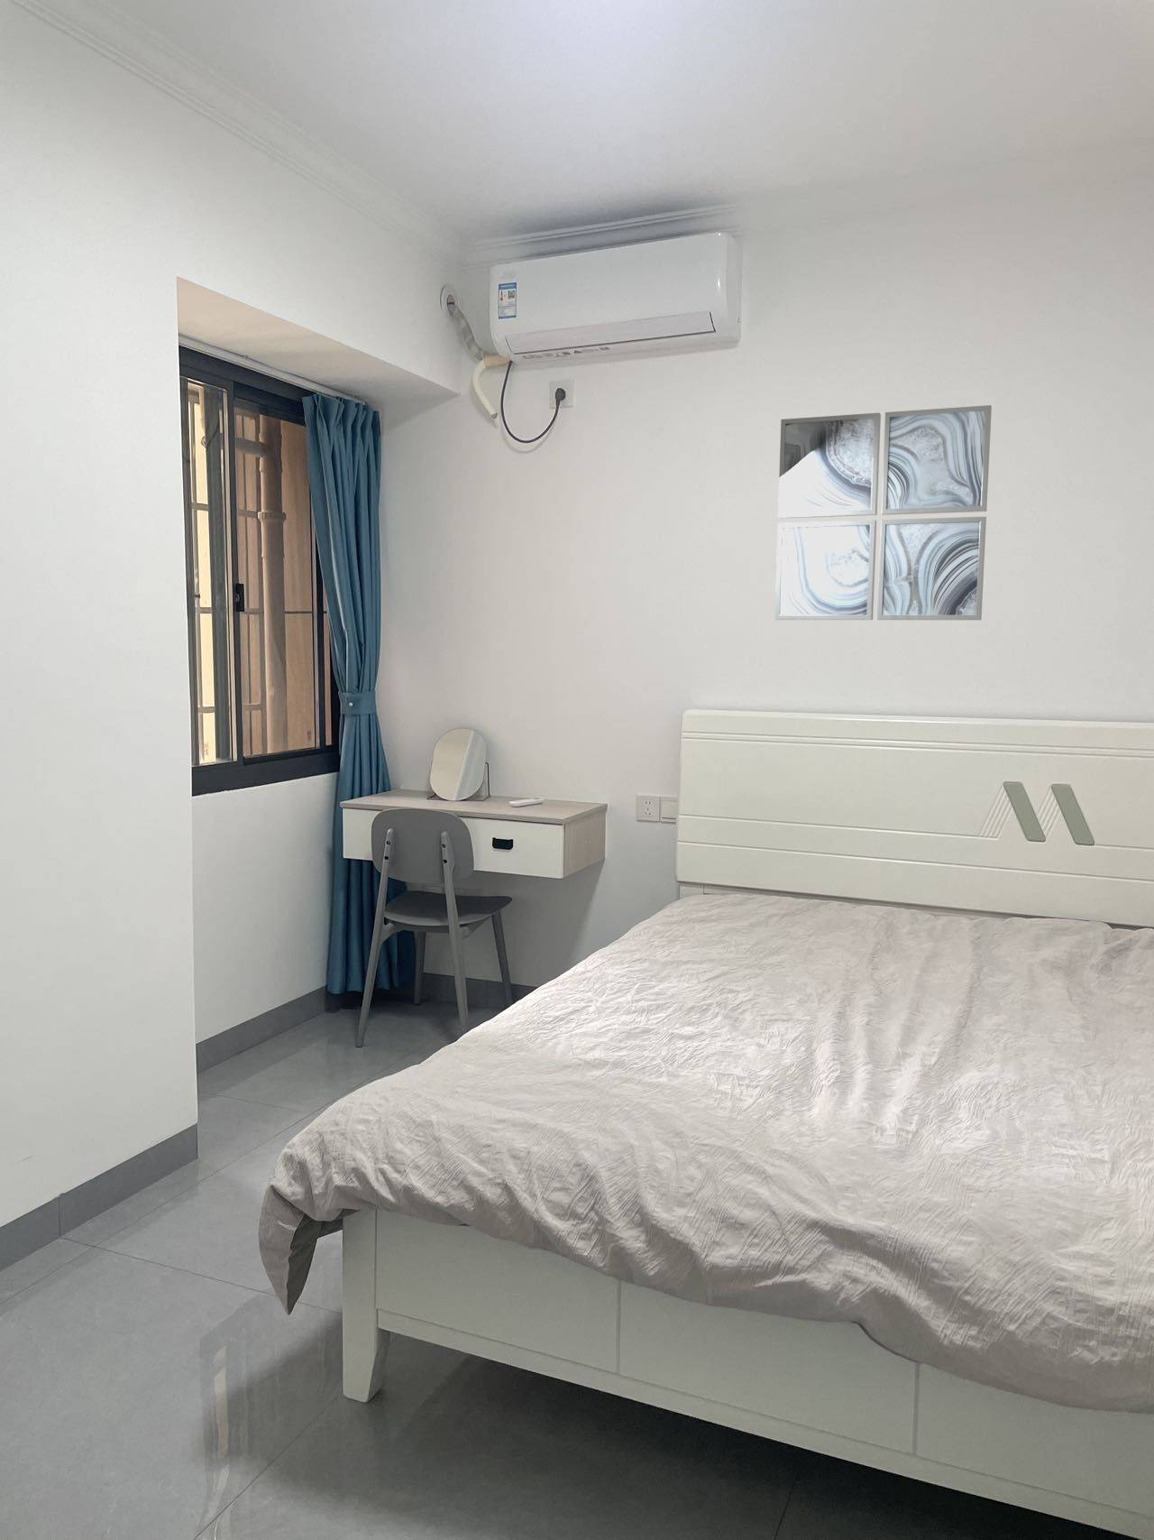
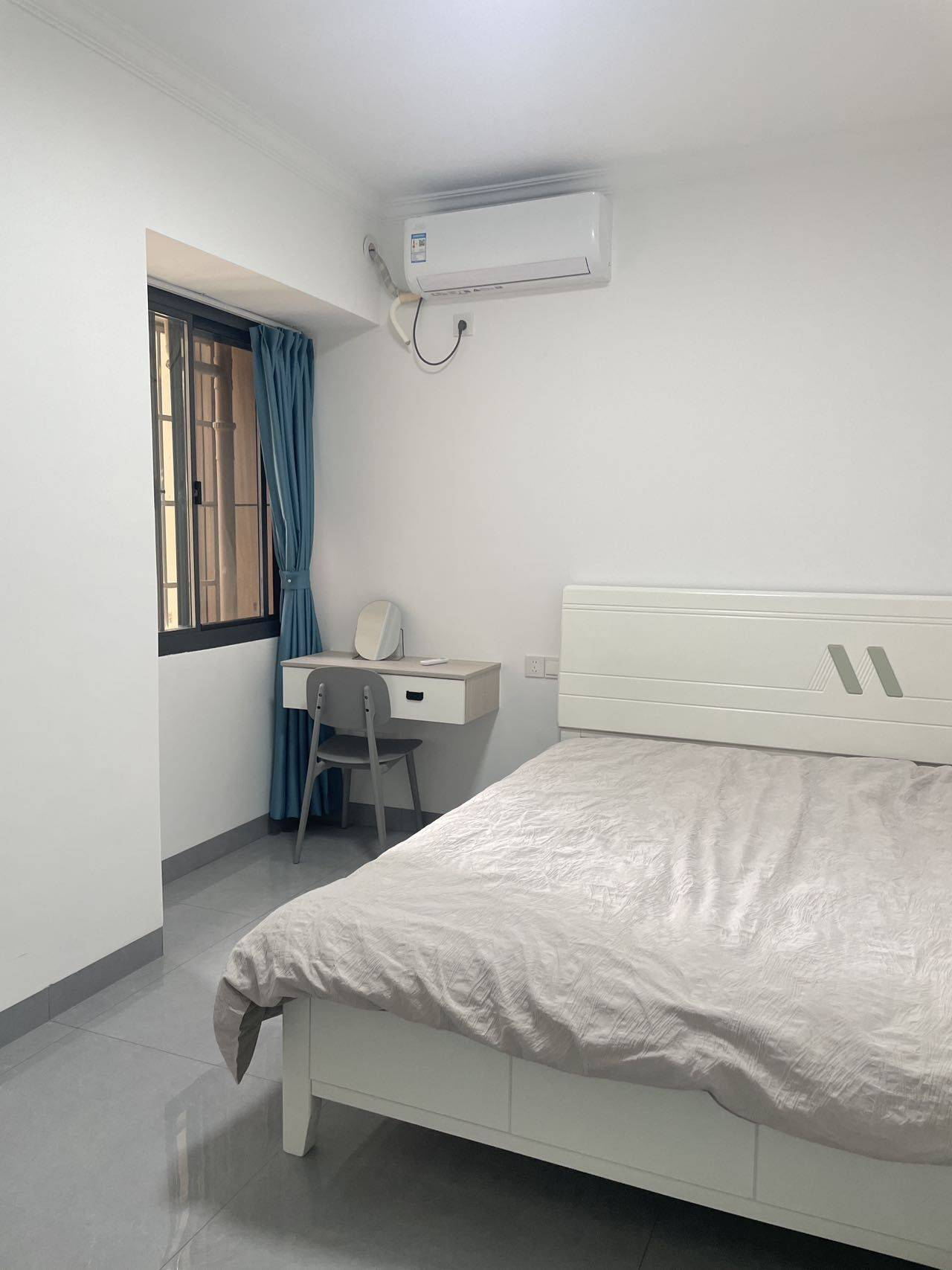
- wall art [775,404,993,621]
